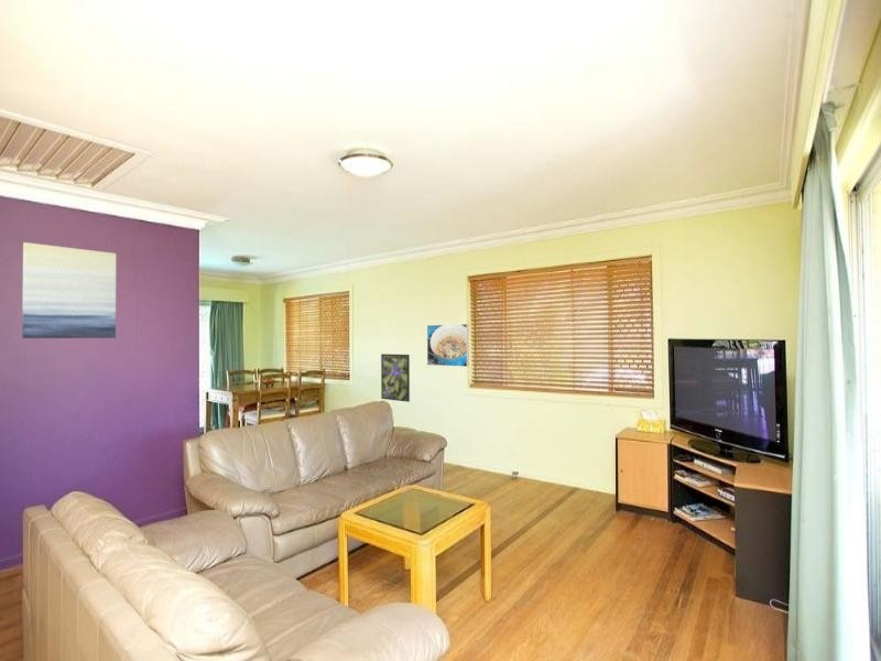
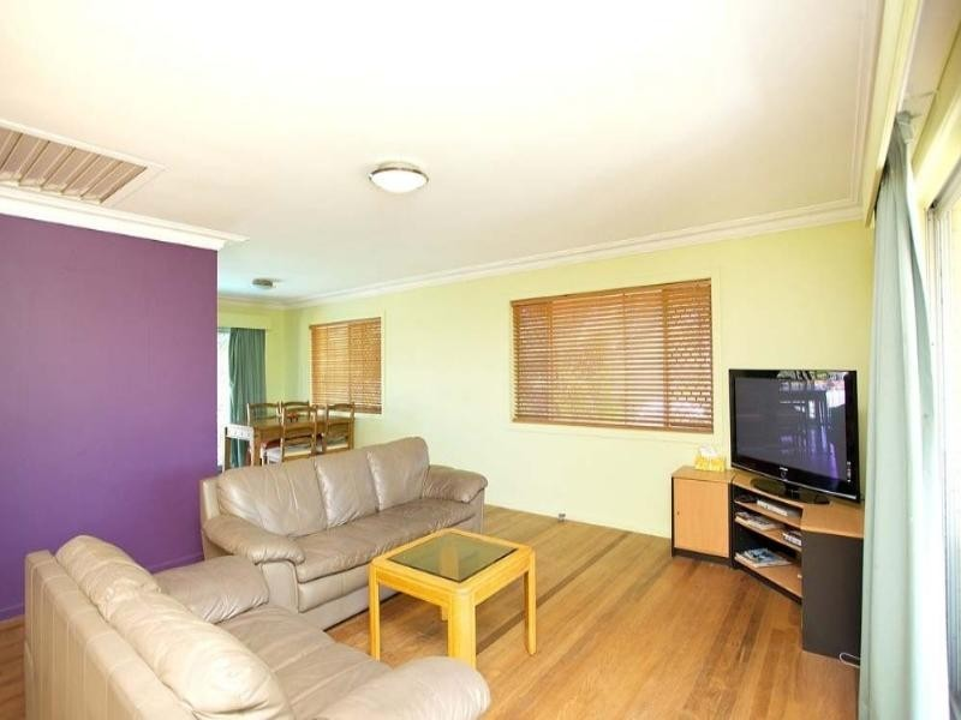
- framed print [426,323,470,368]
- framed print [380,353,411,403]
- wall art [21,241,117,339]
